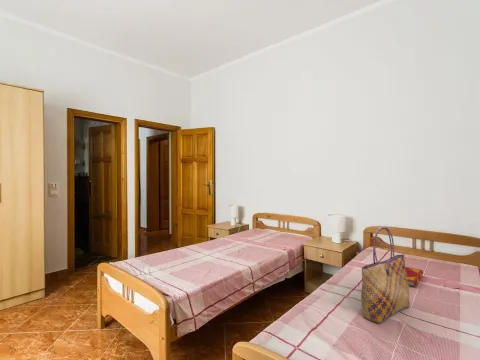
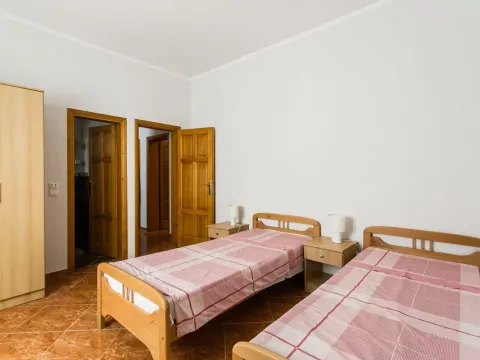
- hardback book [405,266,424,288]
- tote bag [360,226,411,324]
